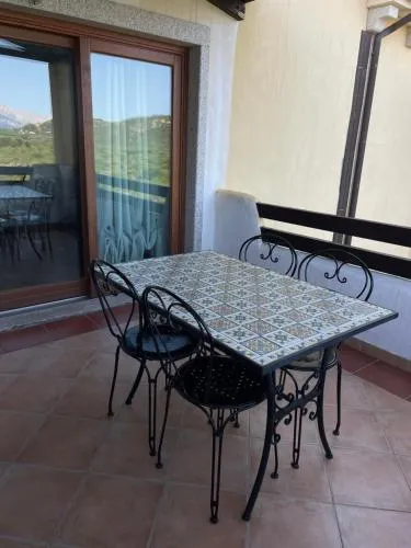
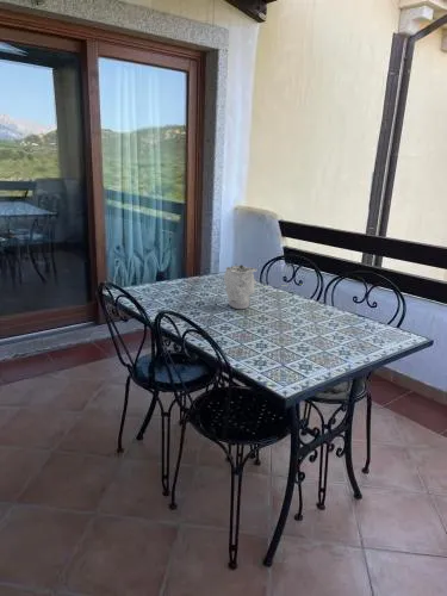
+ bust sculpture [223,263,305,310]
